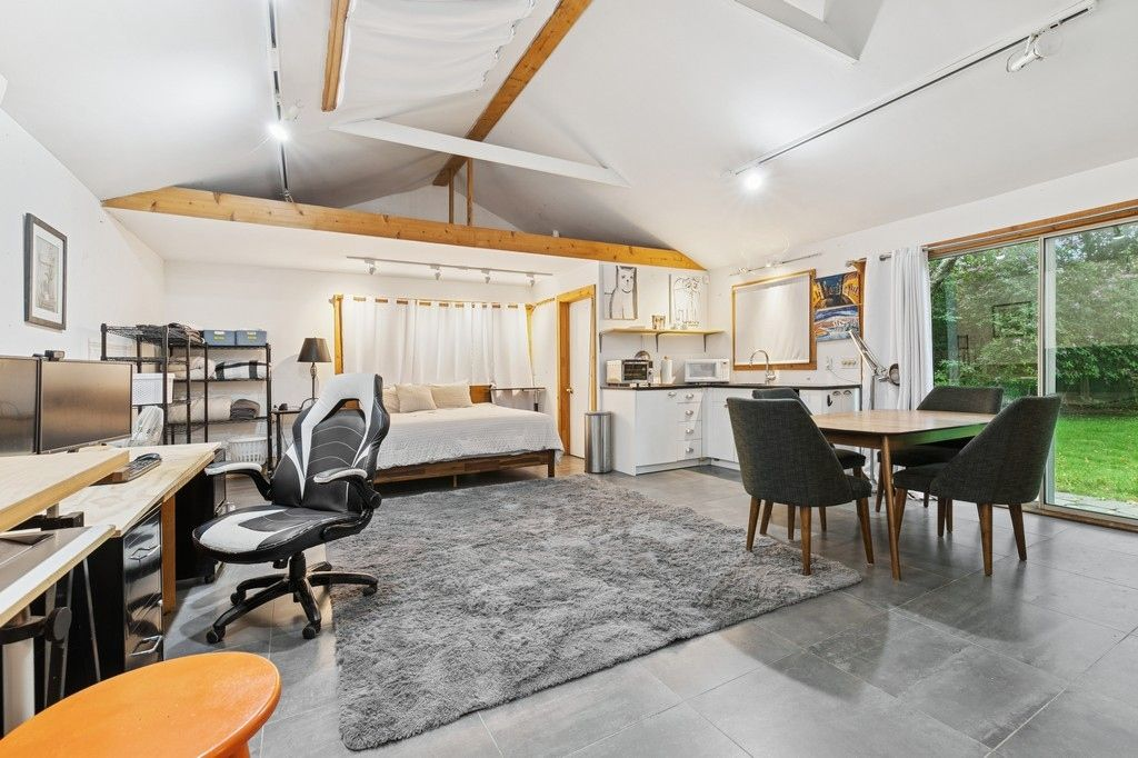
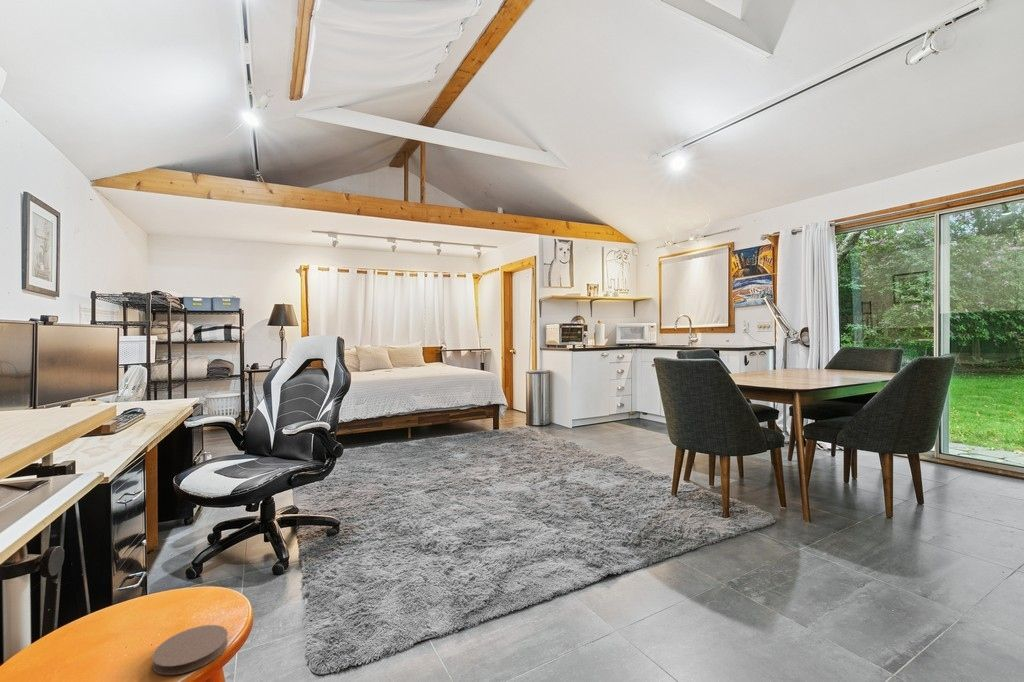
+ coaster [151,624,229,676]
